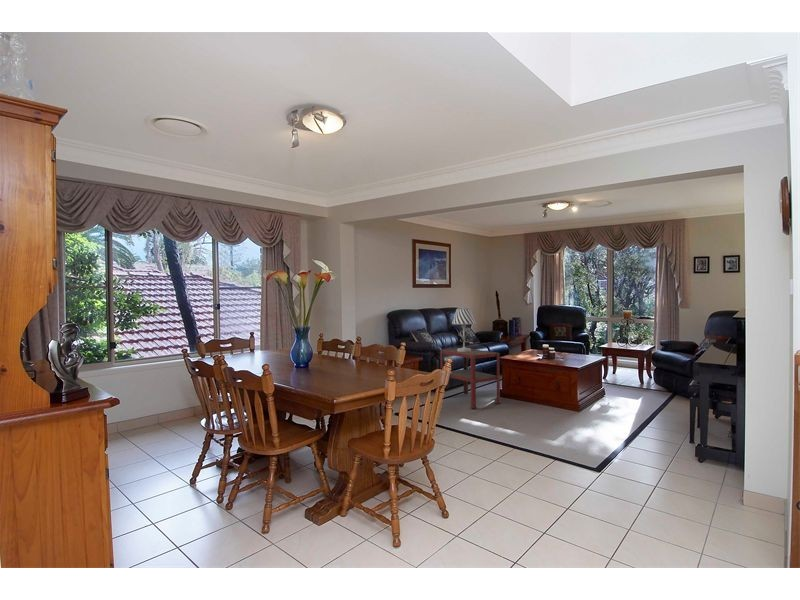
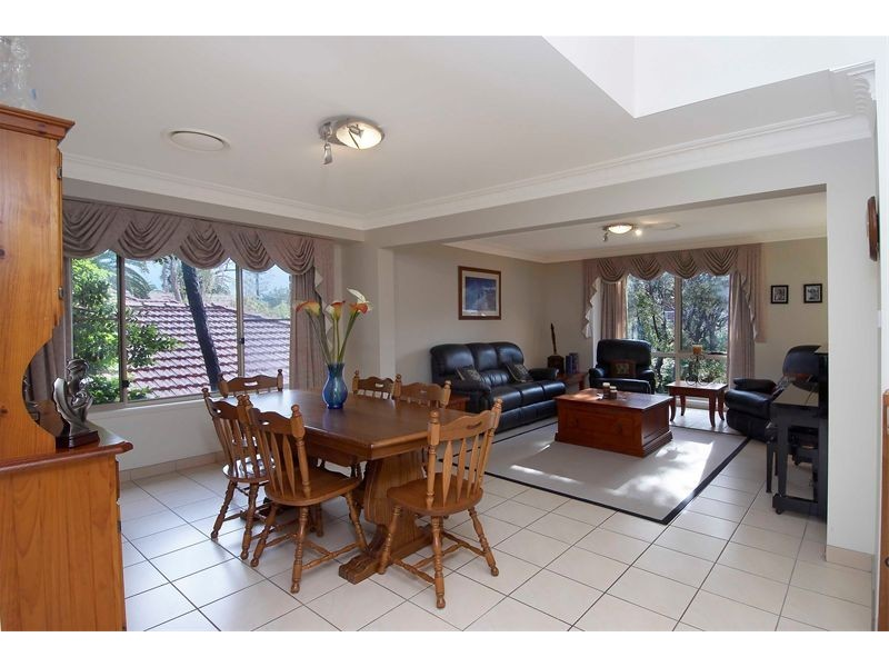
- side table [439,348,501,409]
- table lamp [451,307,477,352]
